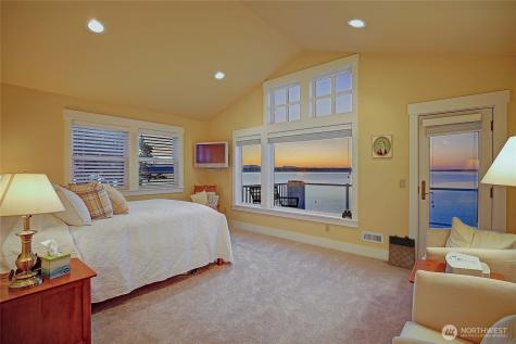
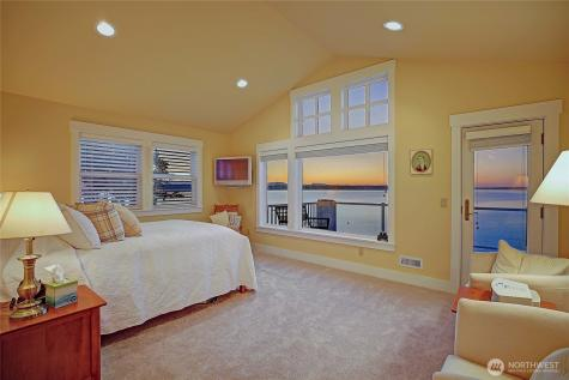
- bag [387,234,417,270]
